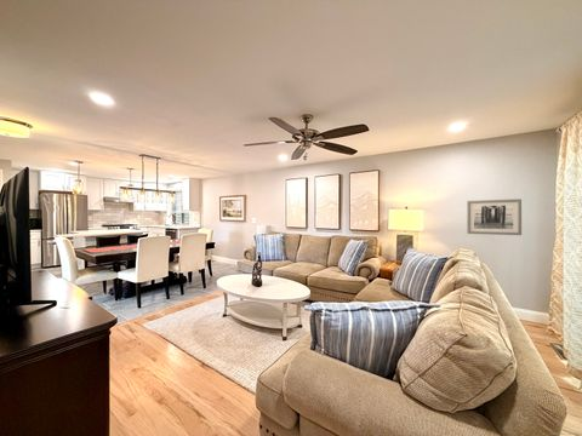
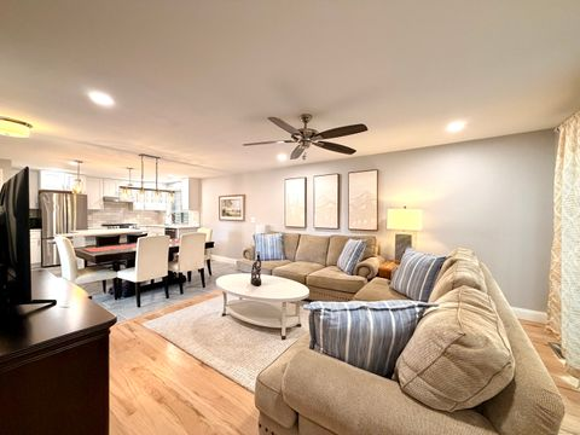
- wall art [466,197,523,236]
